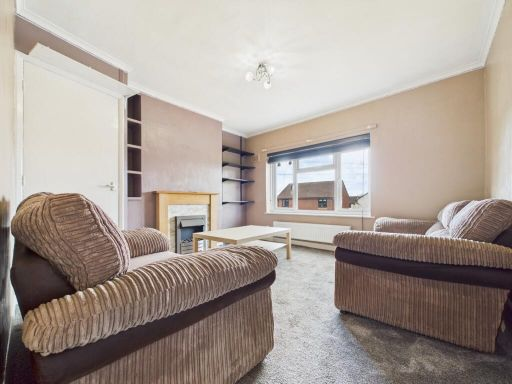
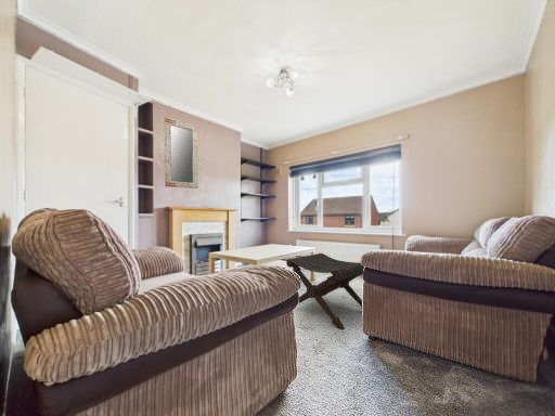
+ home mirror [164,117,199,190]
+ footstool [285,252,365,330]
